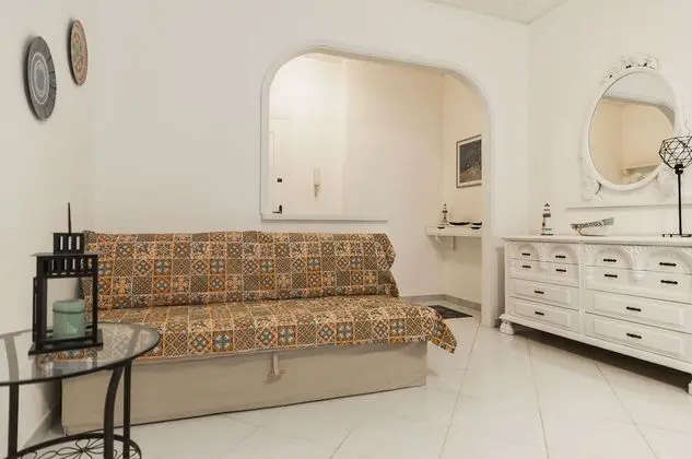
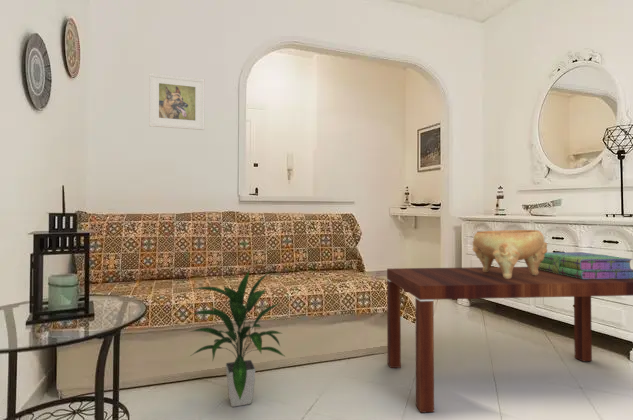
+ stack of books [538,251,633,279]
+ coffee table [386,266,633,414]
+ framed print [148,72,205,131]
+ indoor plant [188,268,287,408]
+ decorative bowl [472,229,548,279]
